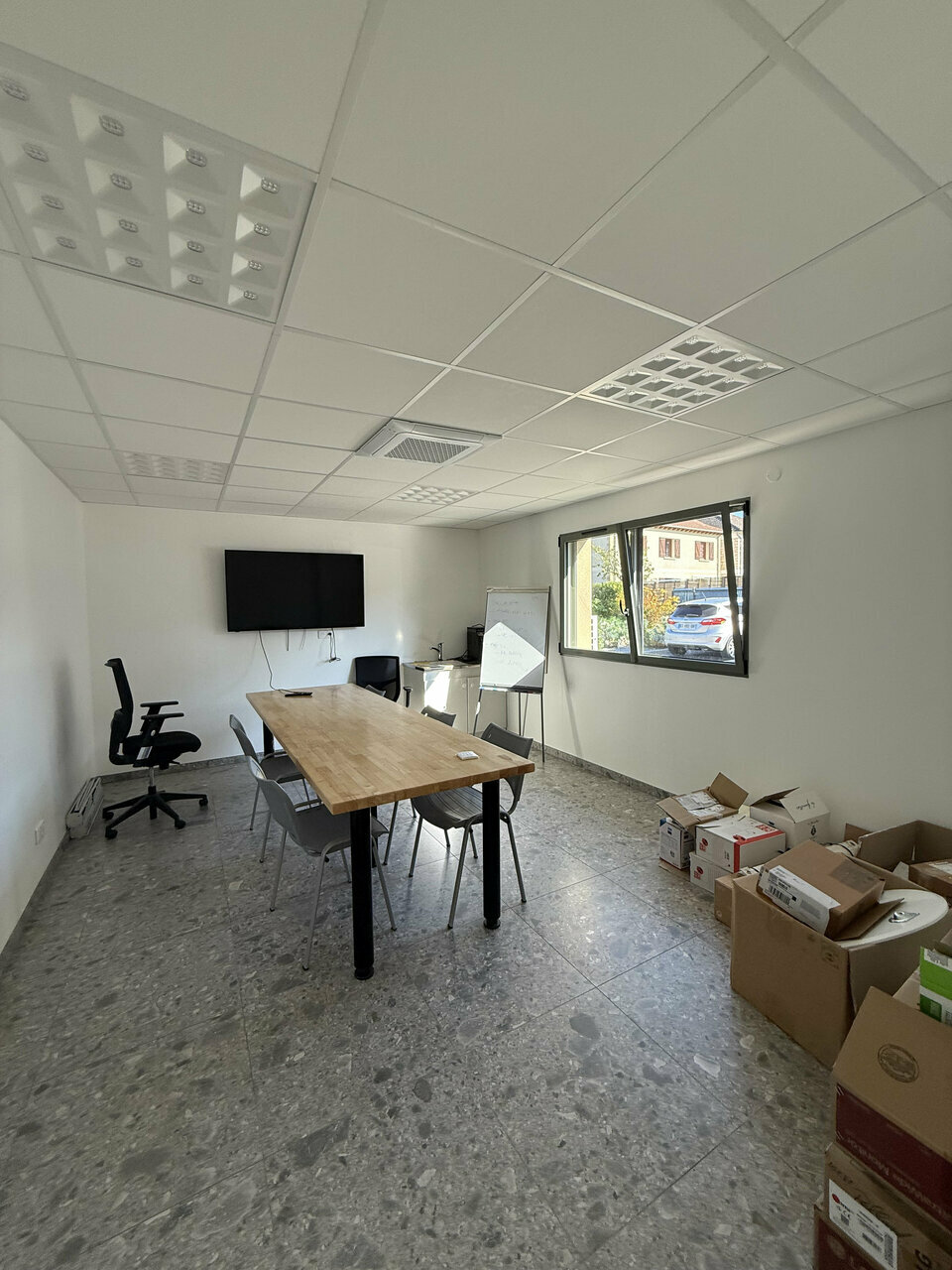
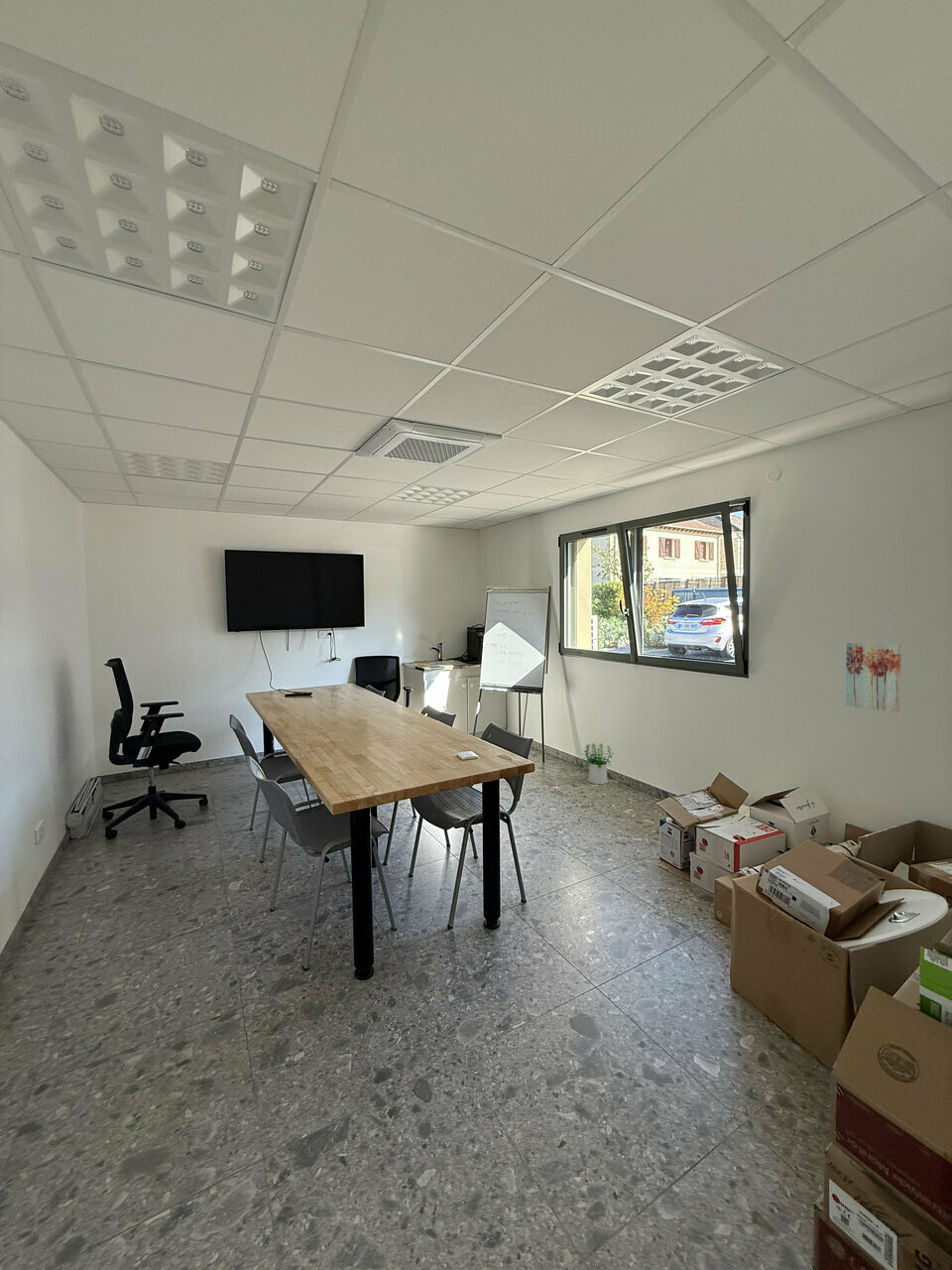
+ potted plant [582,742,614,785]
+ wall art [845,641,902,713]
